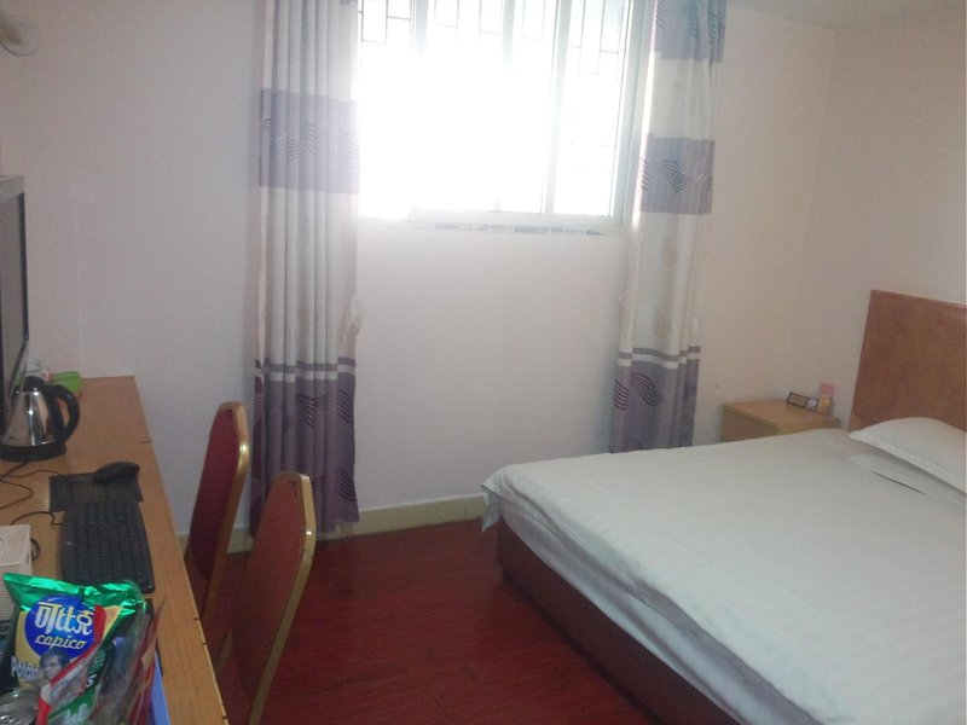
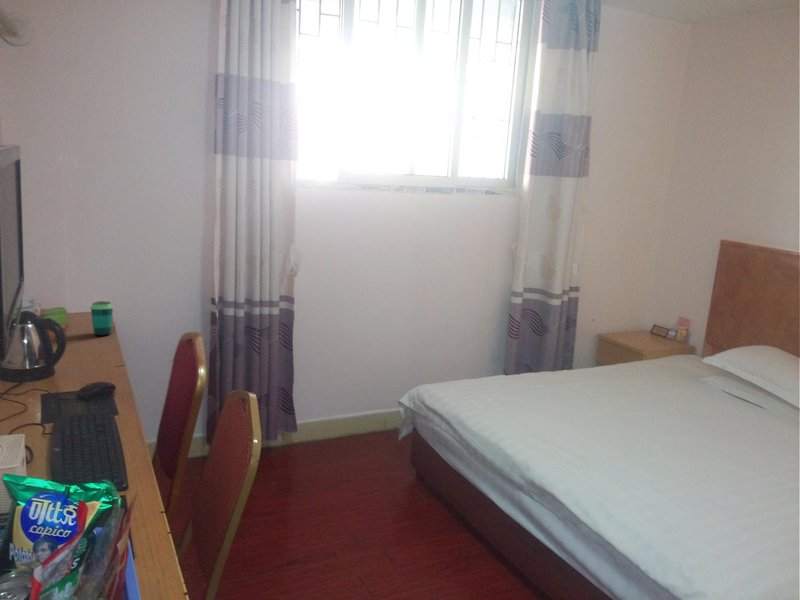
+ cup [89,300,114,337]
